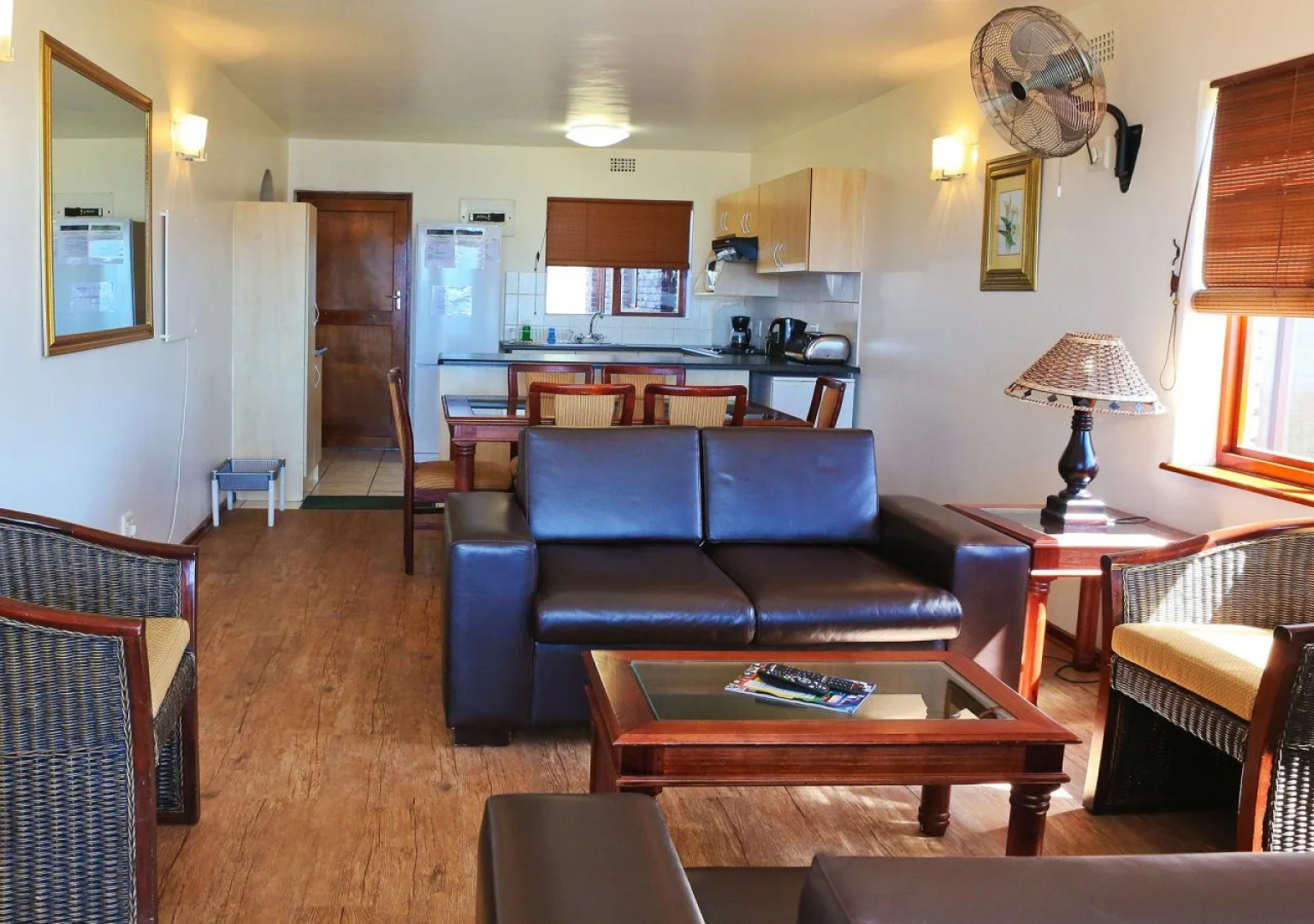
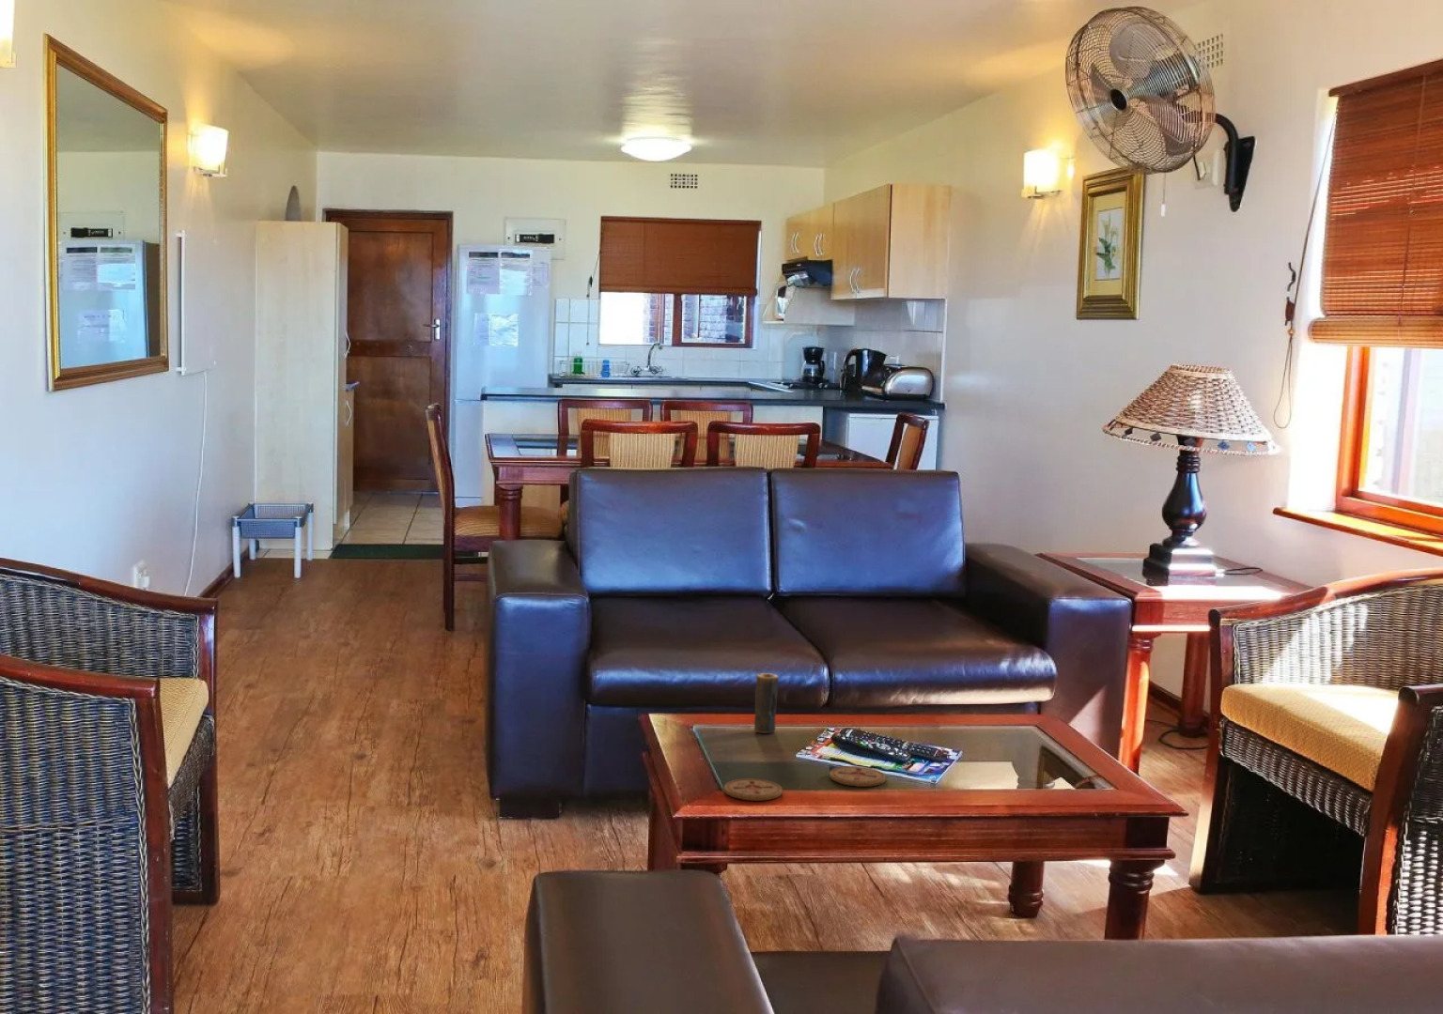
+ coaster [829,765,887,788]
+ coaster [724,778,783,802]
+ candle [753,673,780,734]
